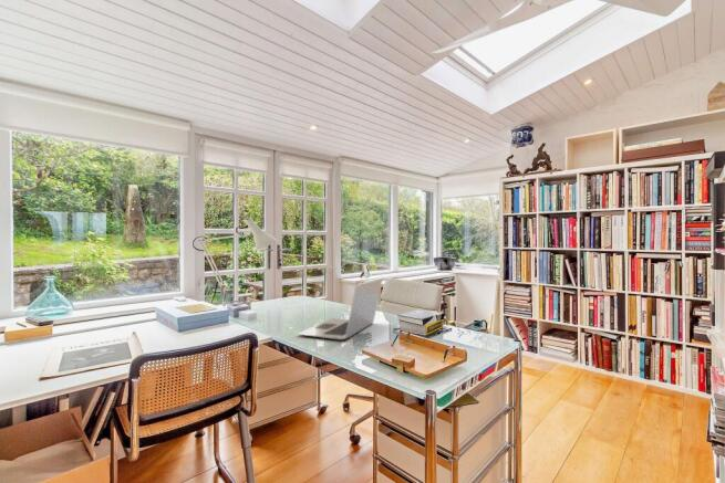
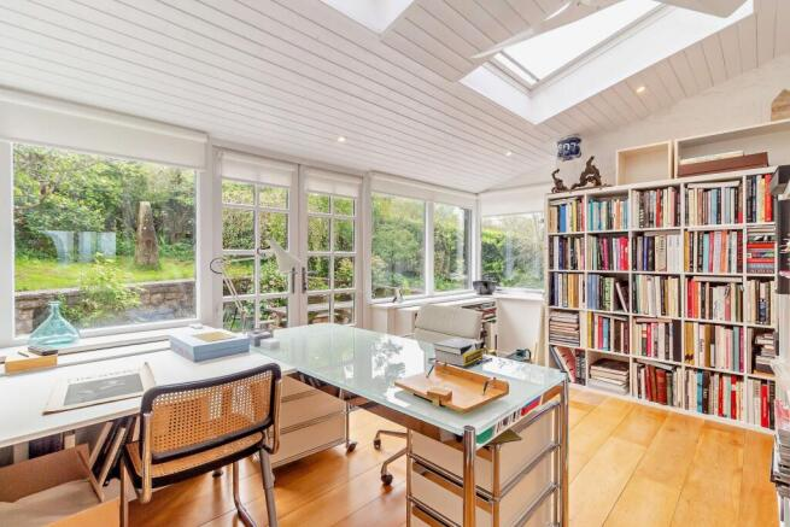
- laptop [298,276,384,340]
